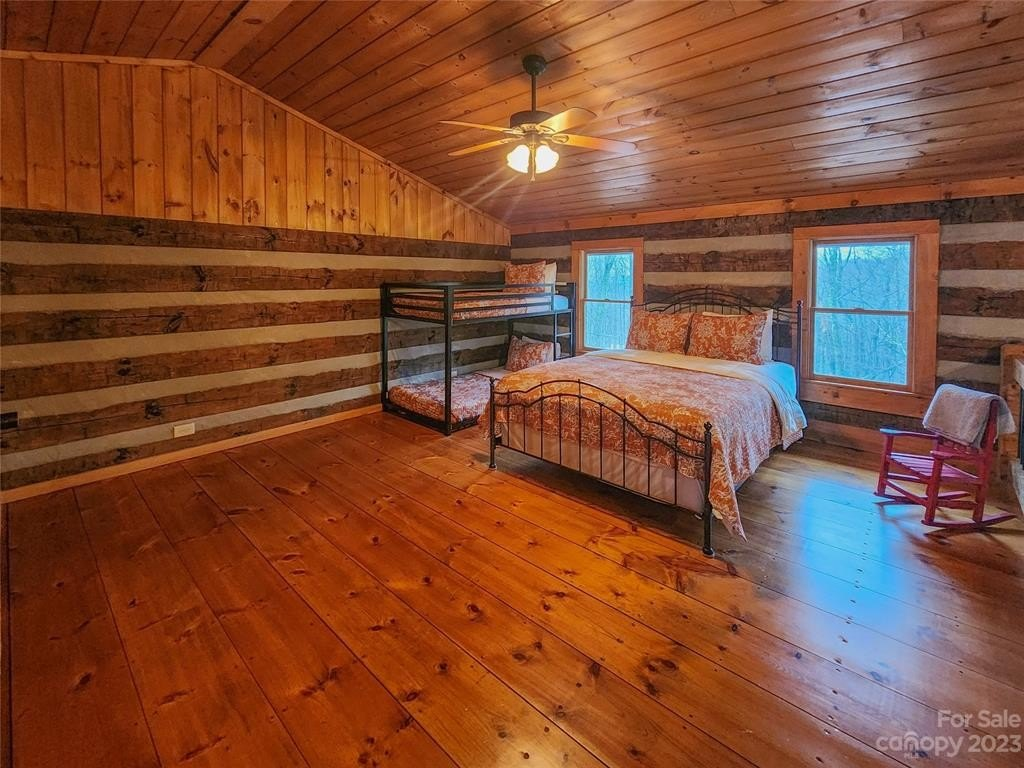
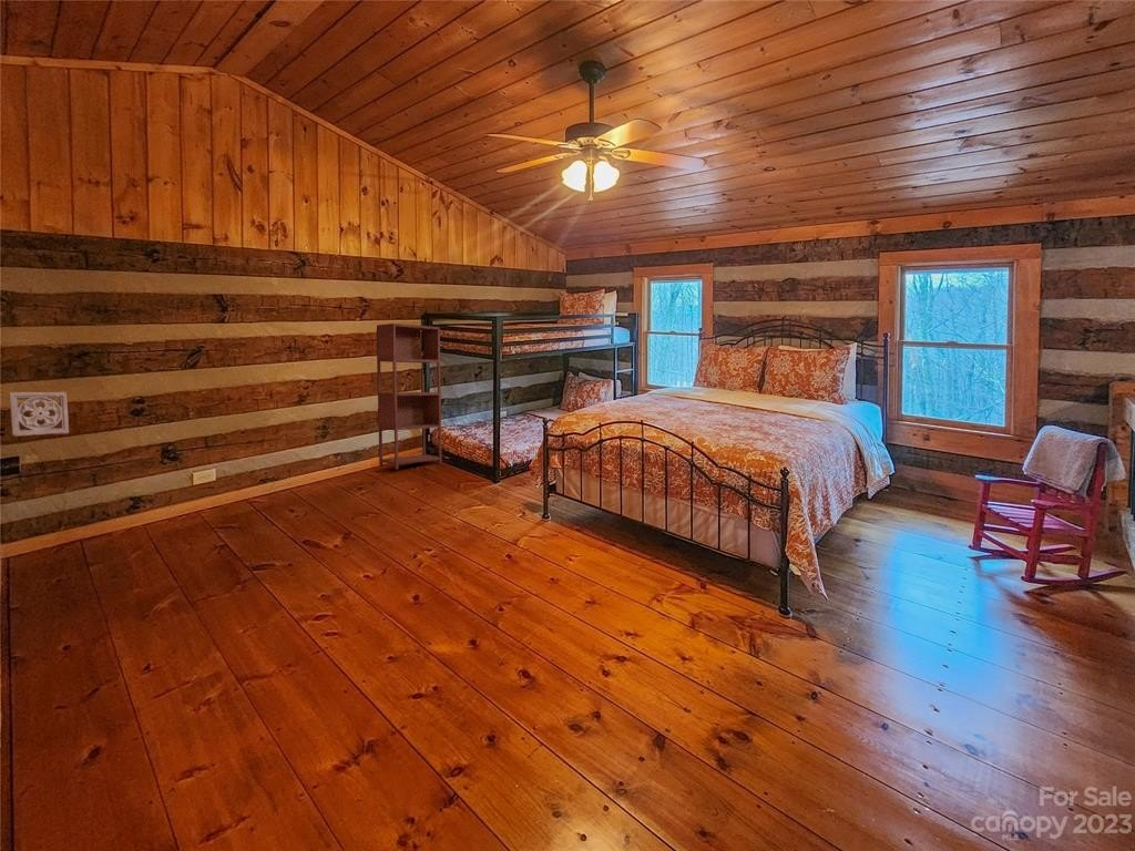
+ shelving unit [376,322,442,471]
+ wall ornament [8,391,70,438]
